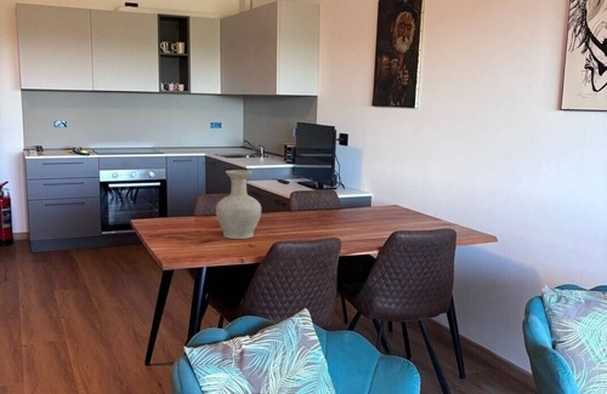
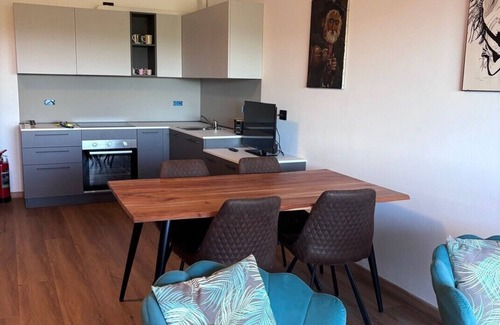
- vase [215,169,262,240]
